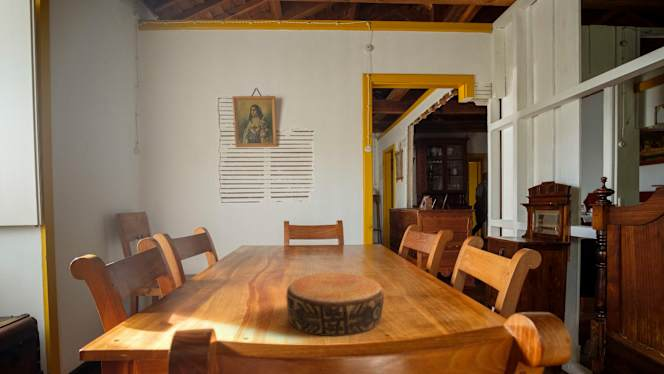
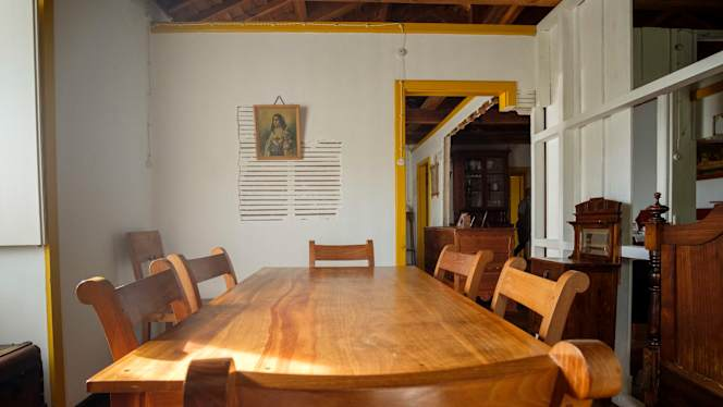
- bowl [286,272,385,337]
